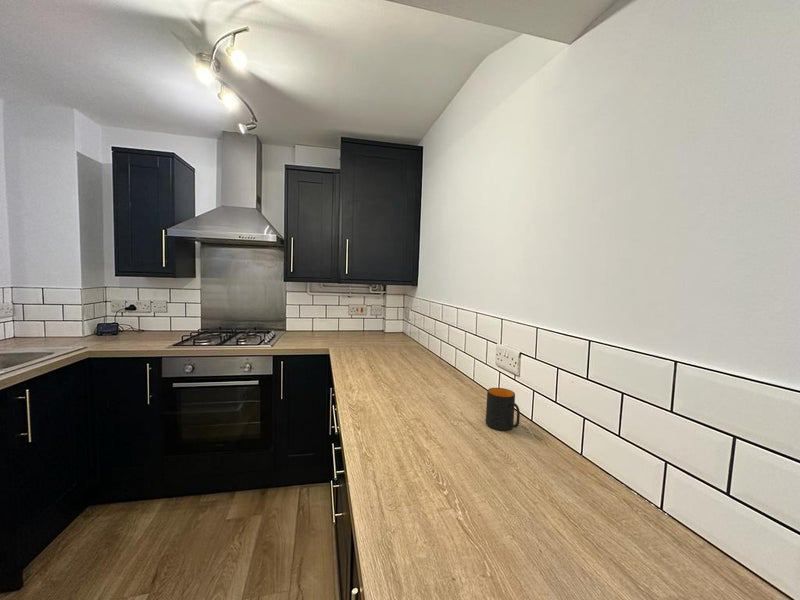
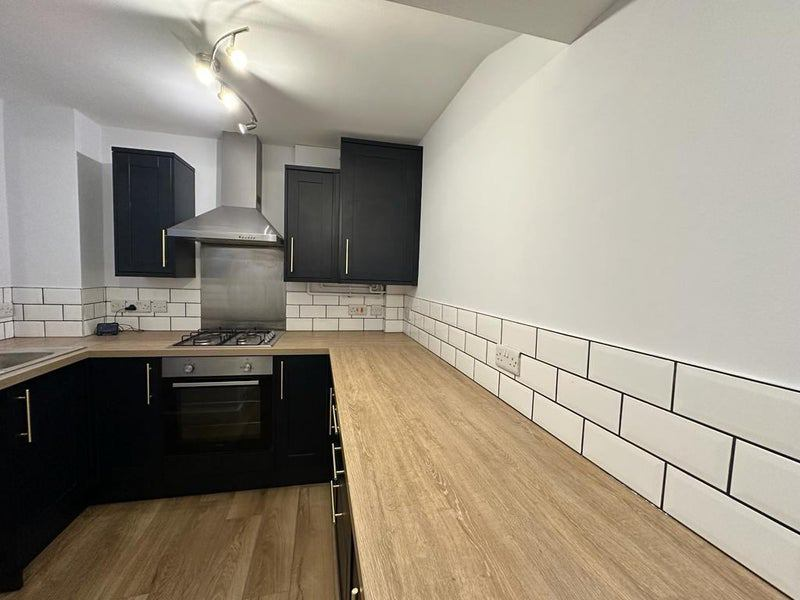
- mug [485,387,521,432]
